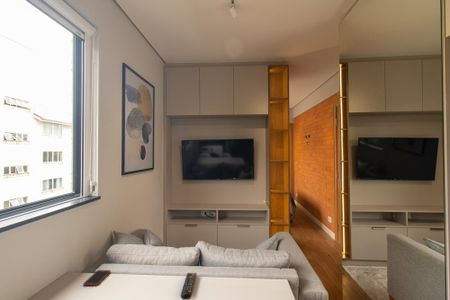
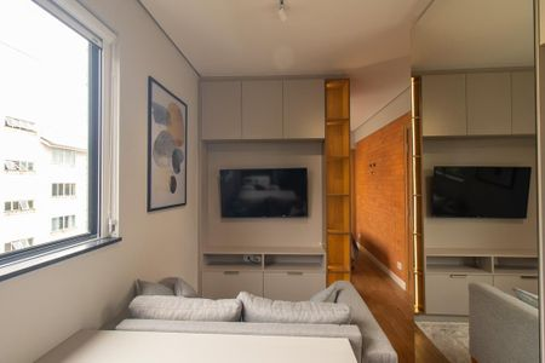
- remote control [180,272,198,300]
- cell phone [82,269,112,287]
